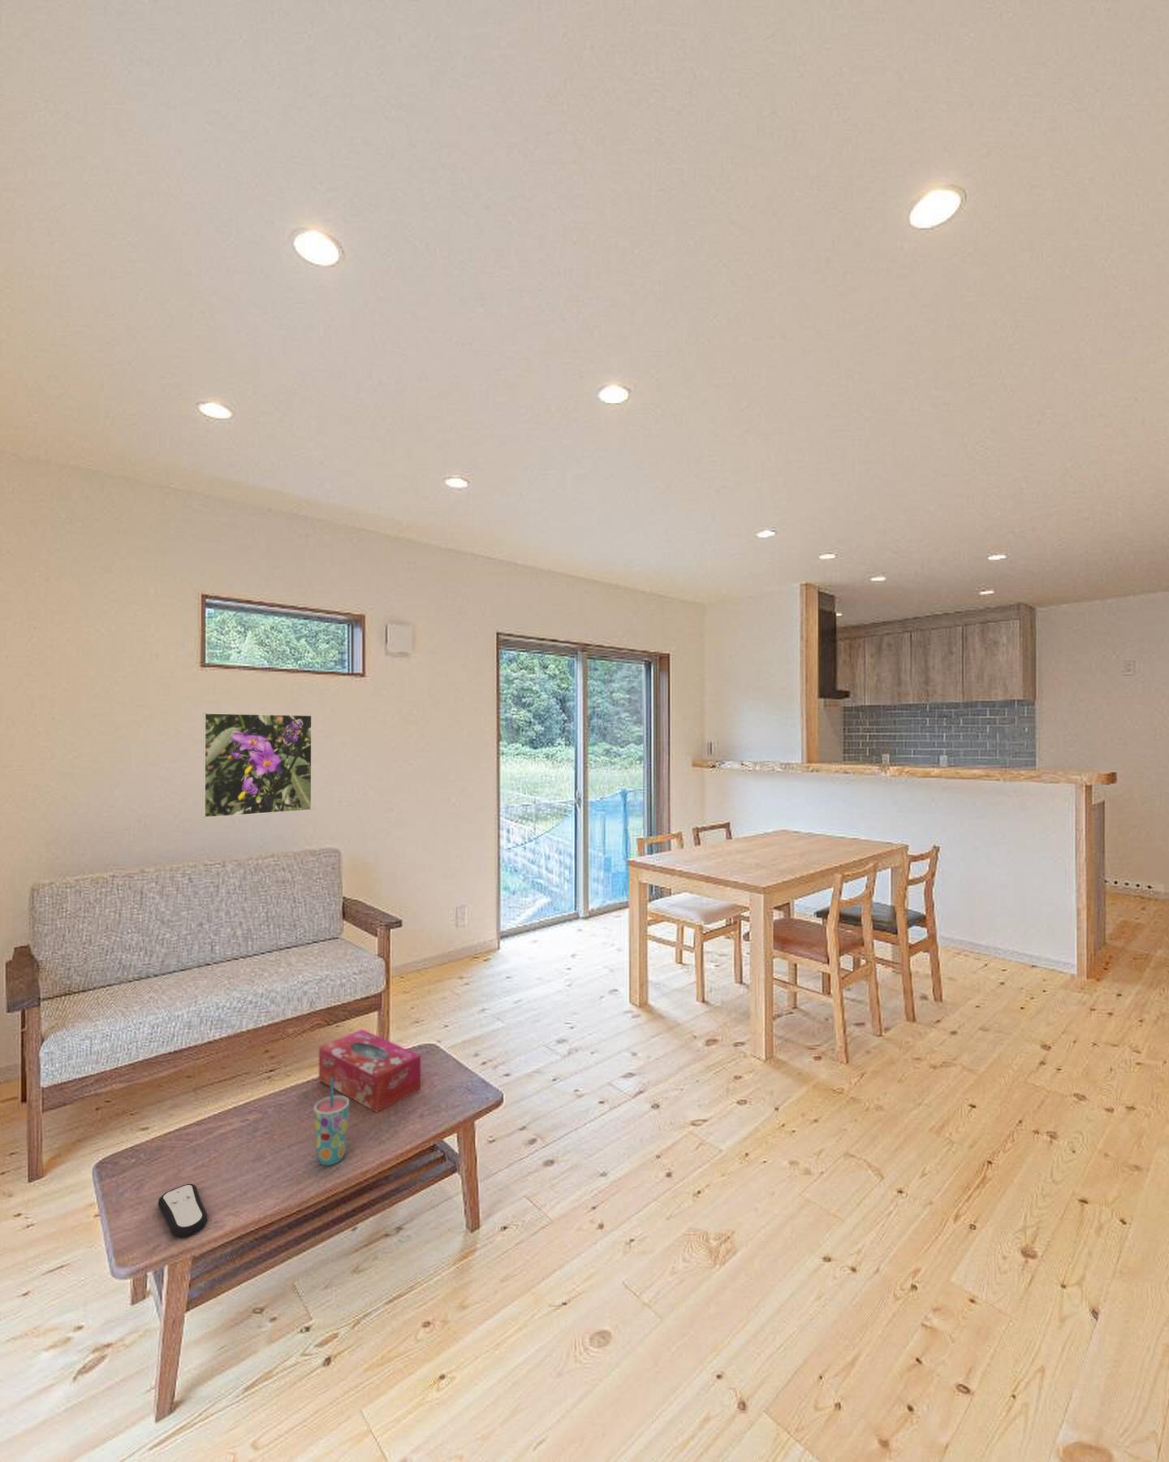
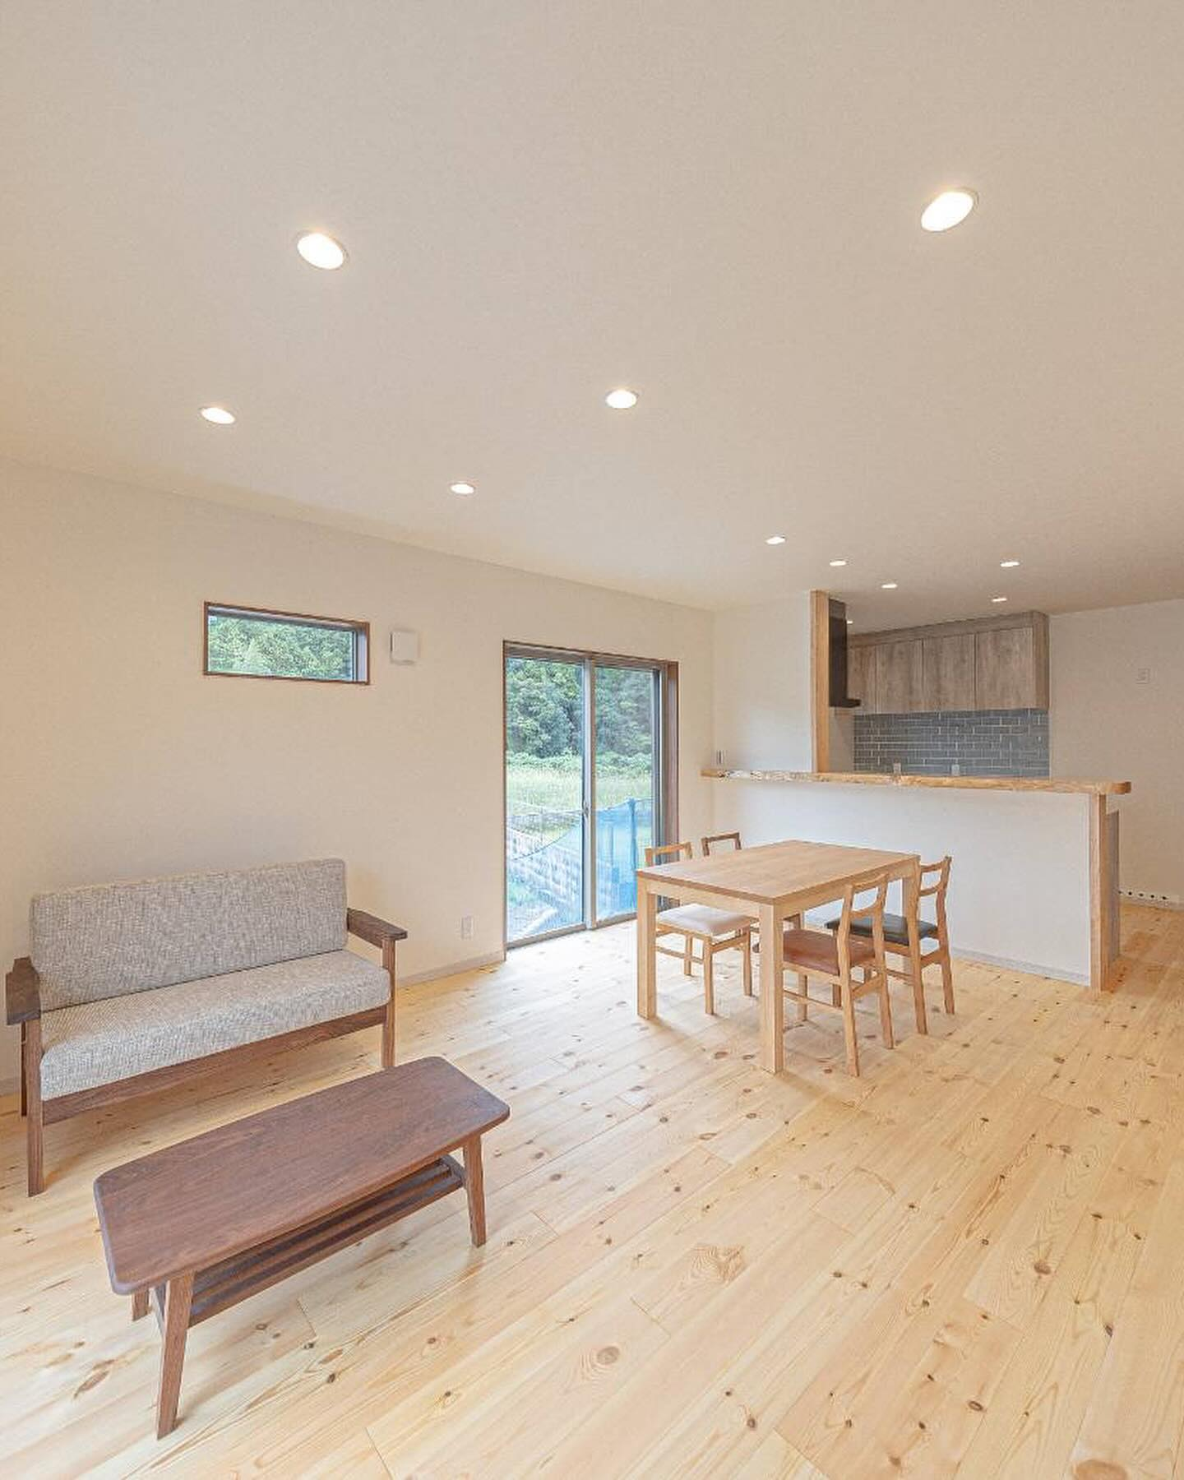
- tissue box [318,1029,421,1114]
- remote control [157,1184,209,1238]
- cup [314,1077,350,1166]
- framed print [202,713,313,819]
